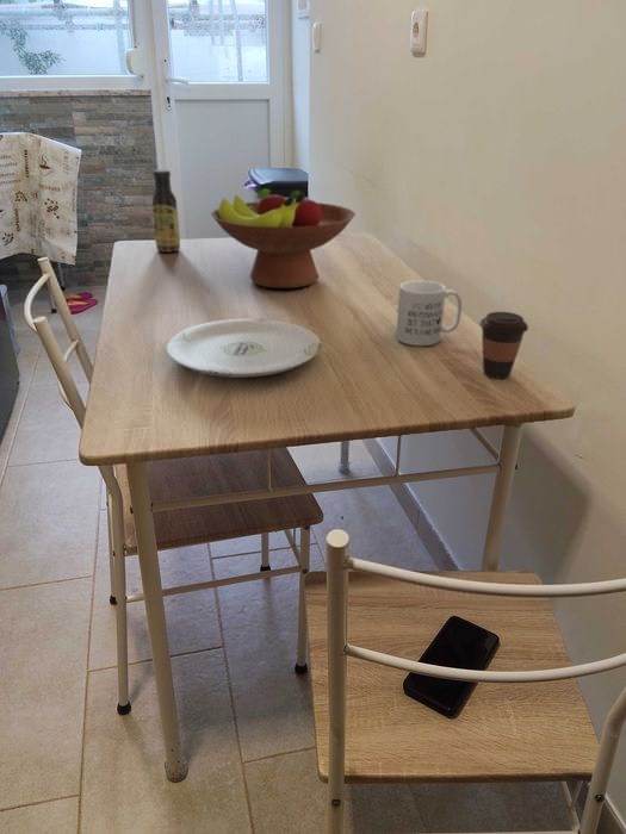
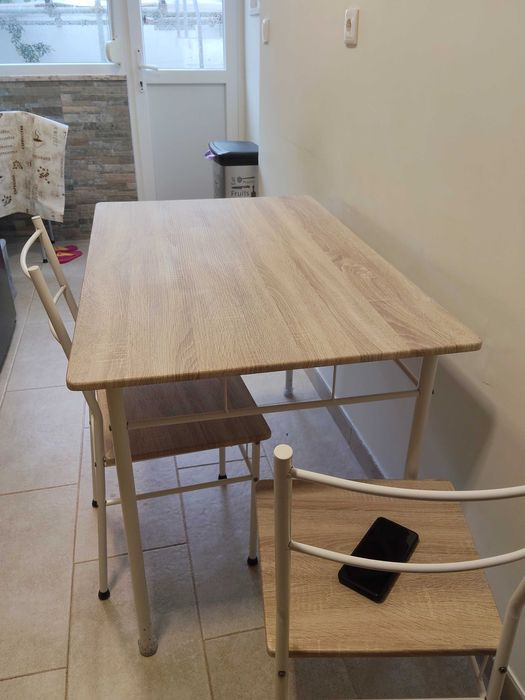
- coffee cup [478,311,529,380]
- mug [395,279,463,347]
- fruit bowl [210,187,357,290]
- plate [166,317,322,379]
- sauce bottle [151,168,181,254]
